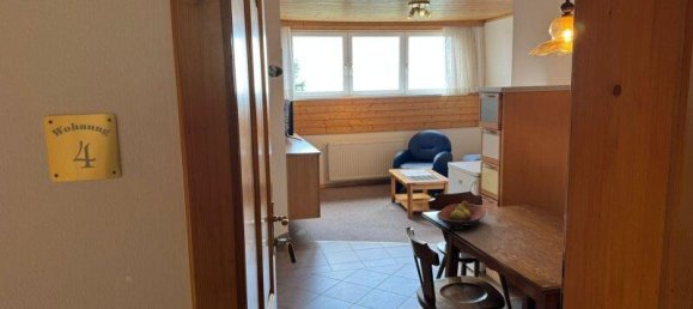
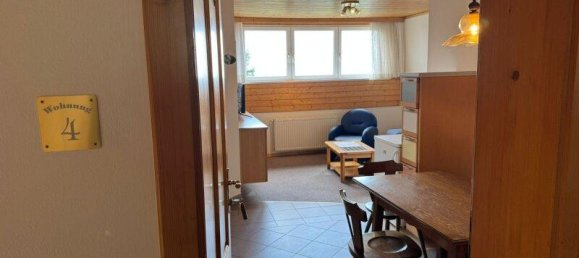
- fruit bowl [436,200,487,231]
